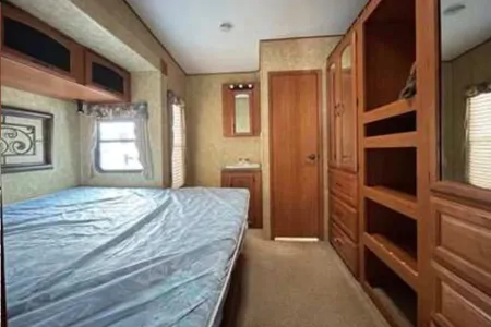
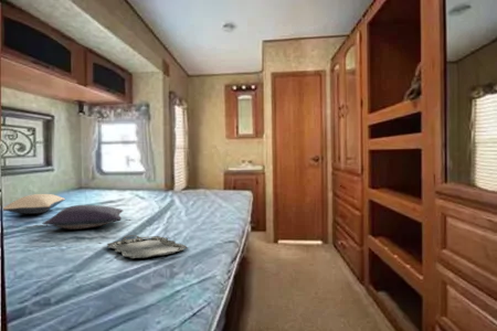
+ pillow [41,204,125,231]
+ serving tray [106,234,189,259]
+ pillow [2,193,66,215]
